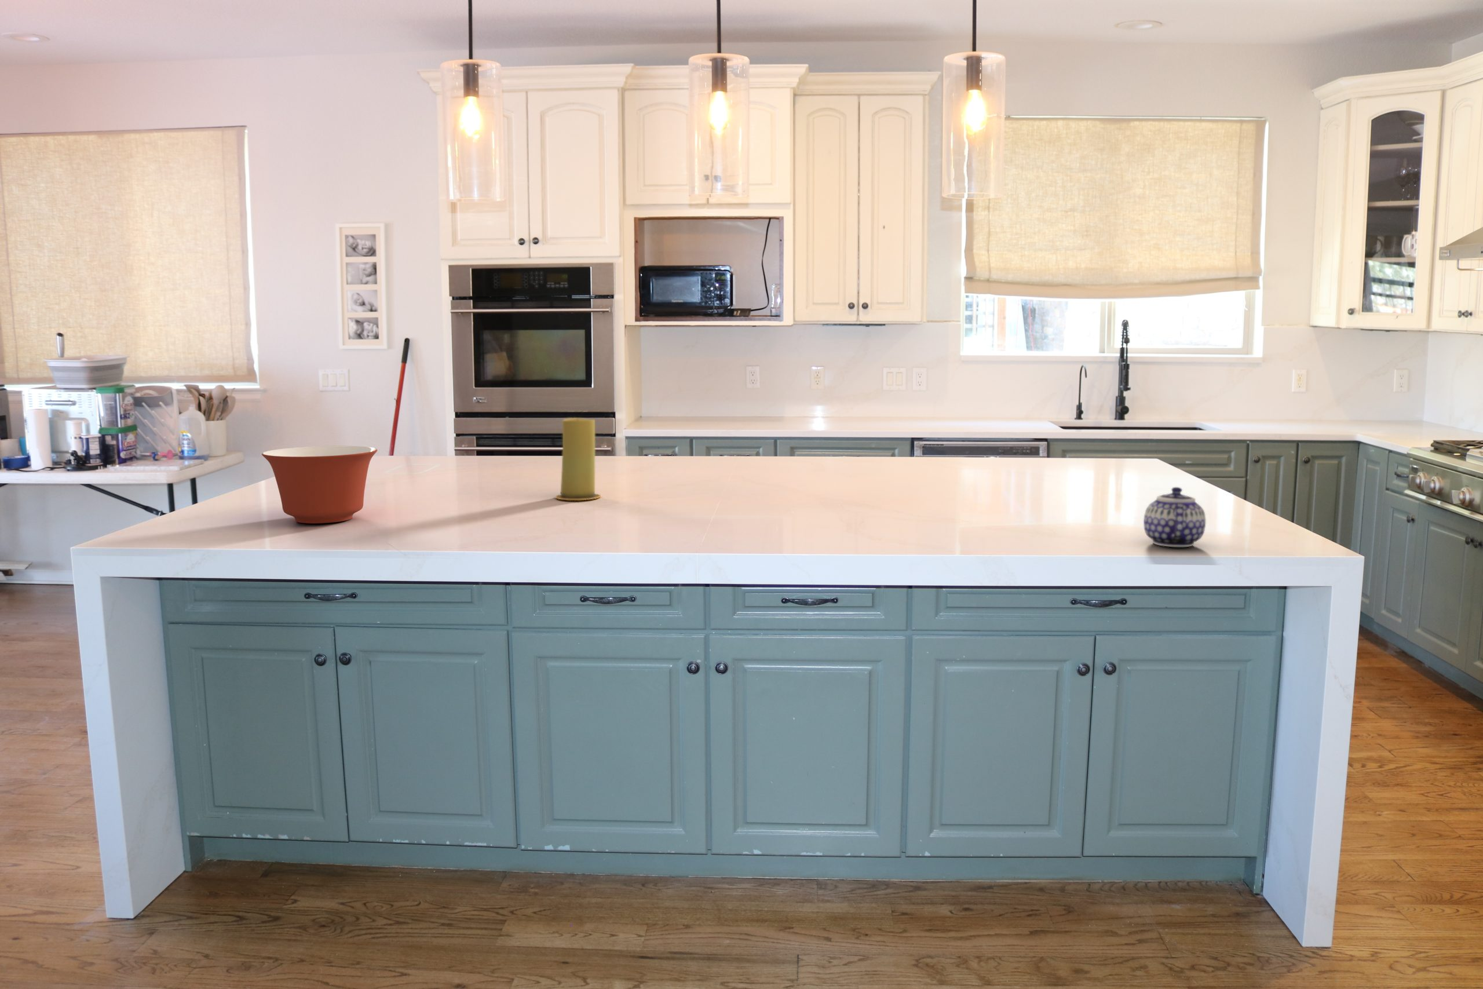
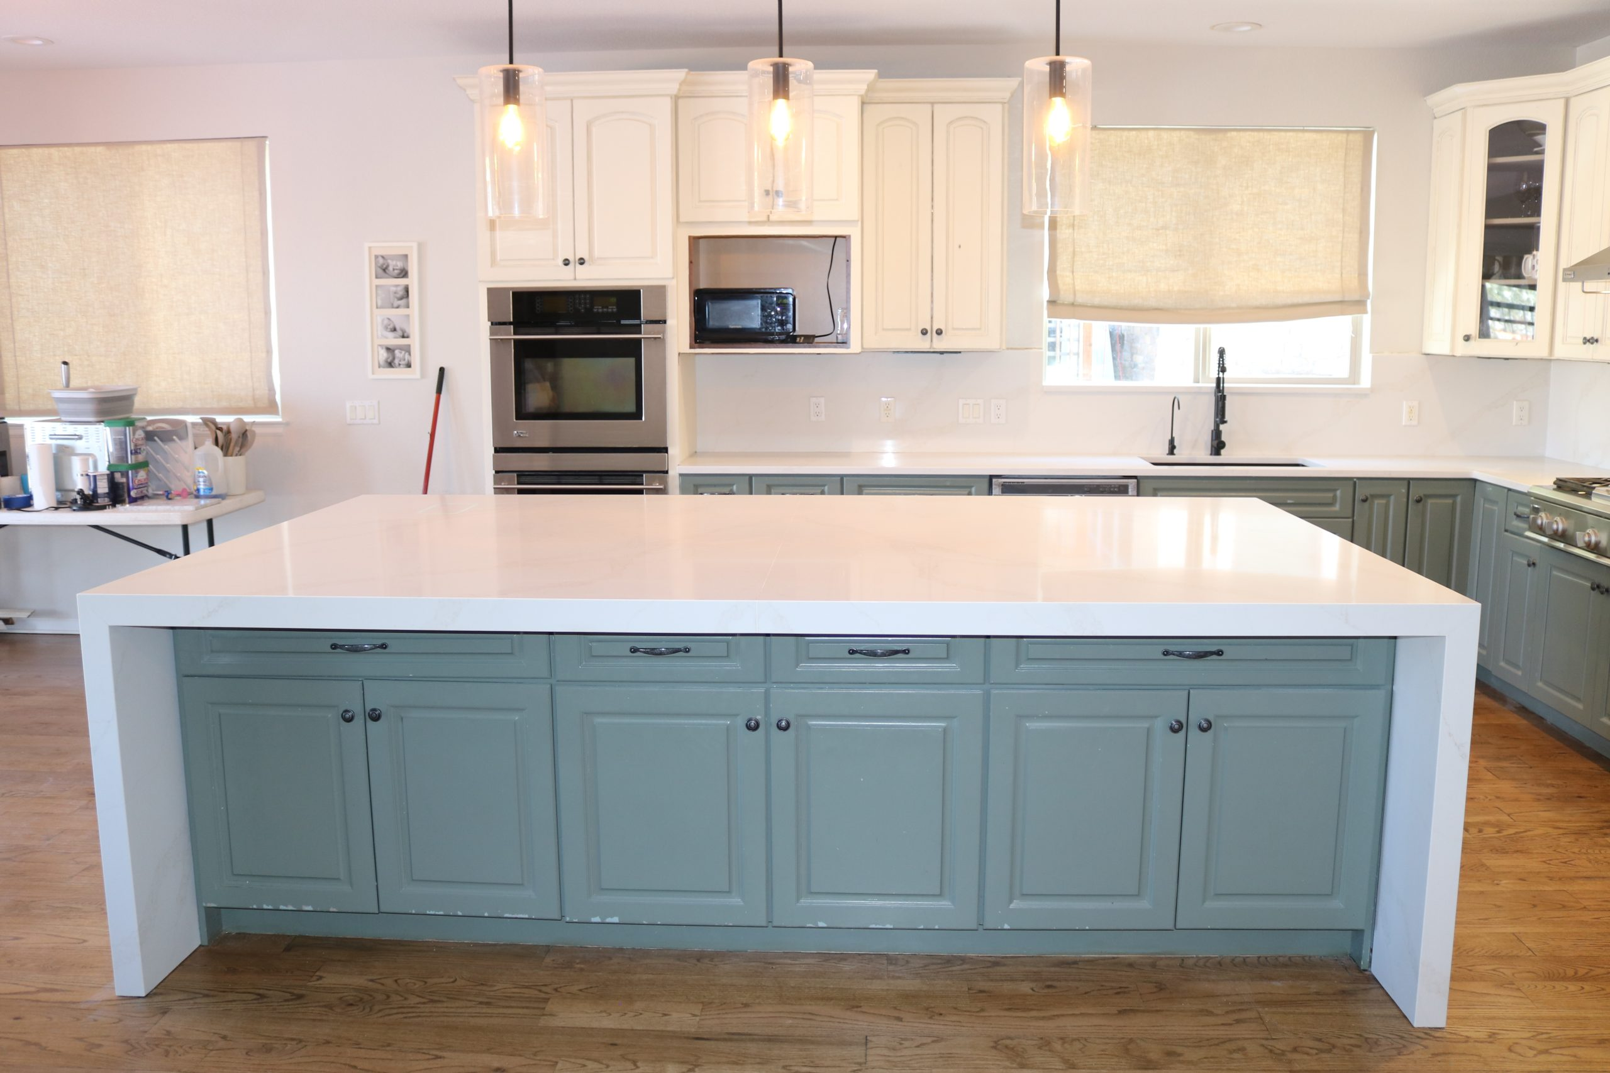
- candle [555,417,601,501]
- mixing bowl [262,445,377,524]
- teapot [1143,487,1206,547]
